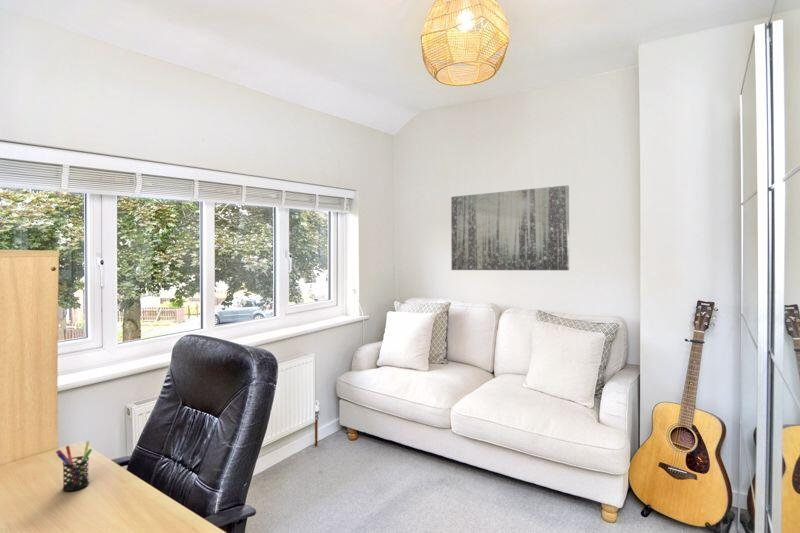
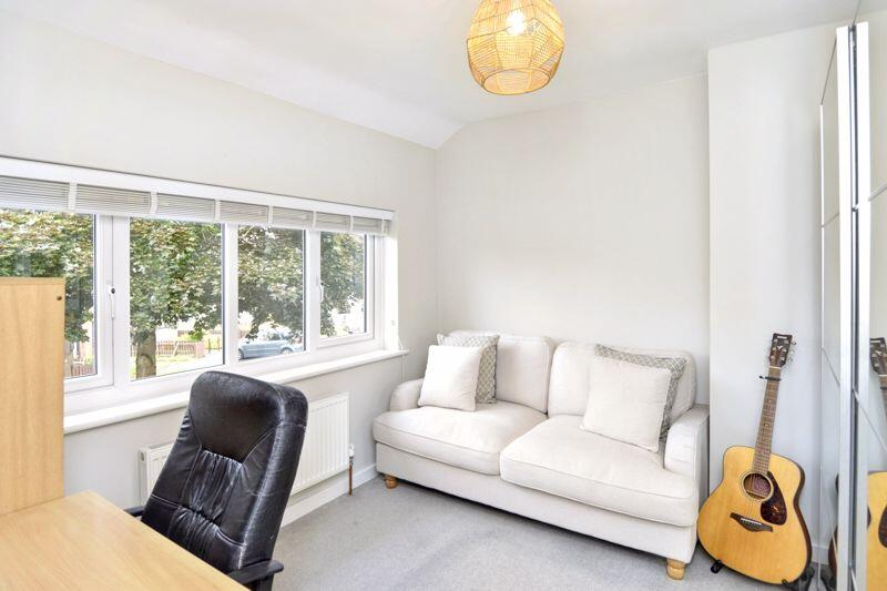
- pen holder [55,440,93,492]
- wall art [450,184,570,271]
